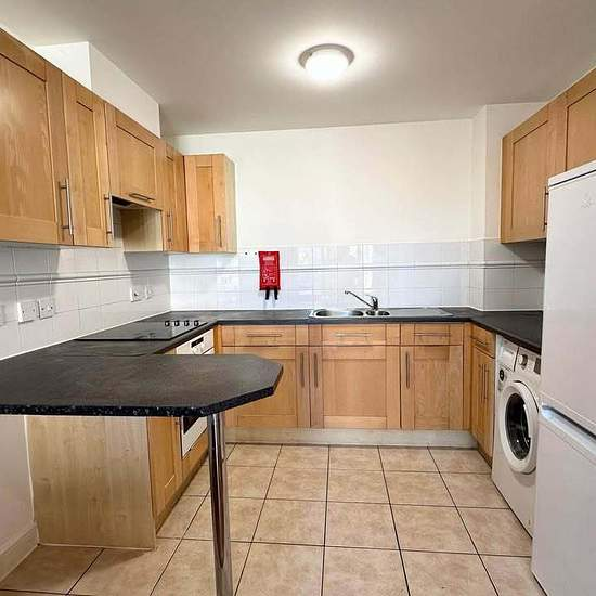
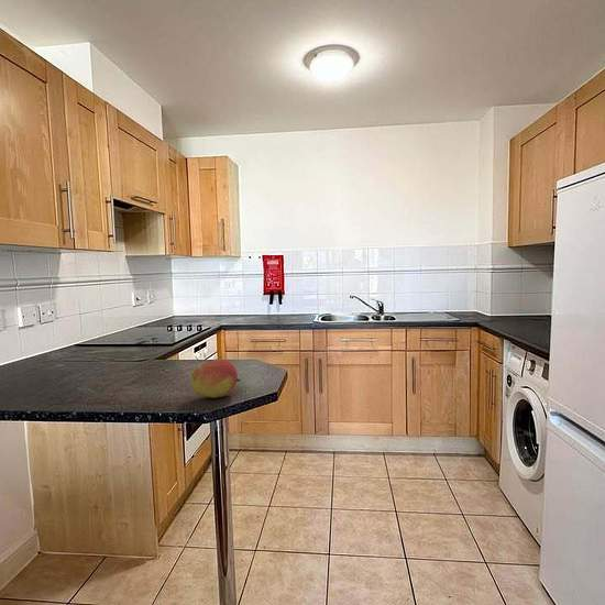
+ fruit [189,359,241,399]
